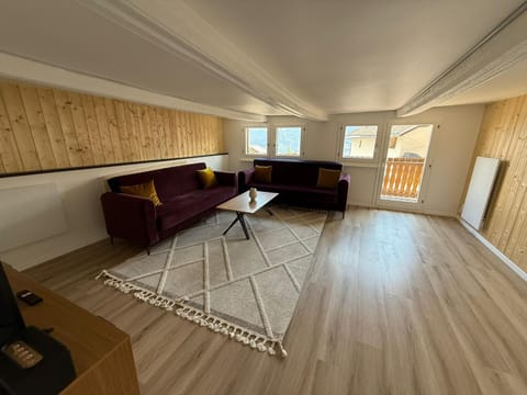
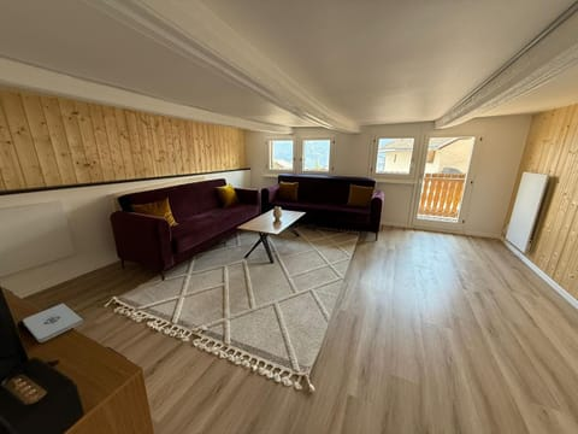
+ notepad [22,303,84,344]
